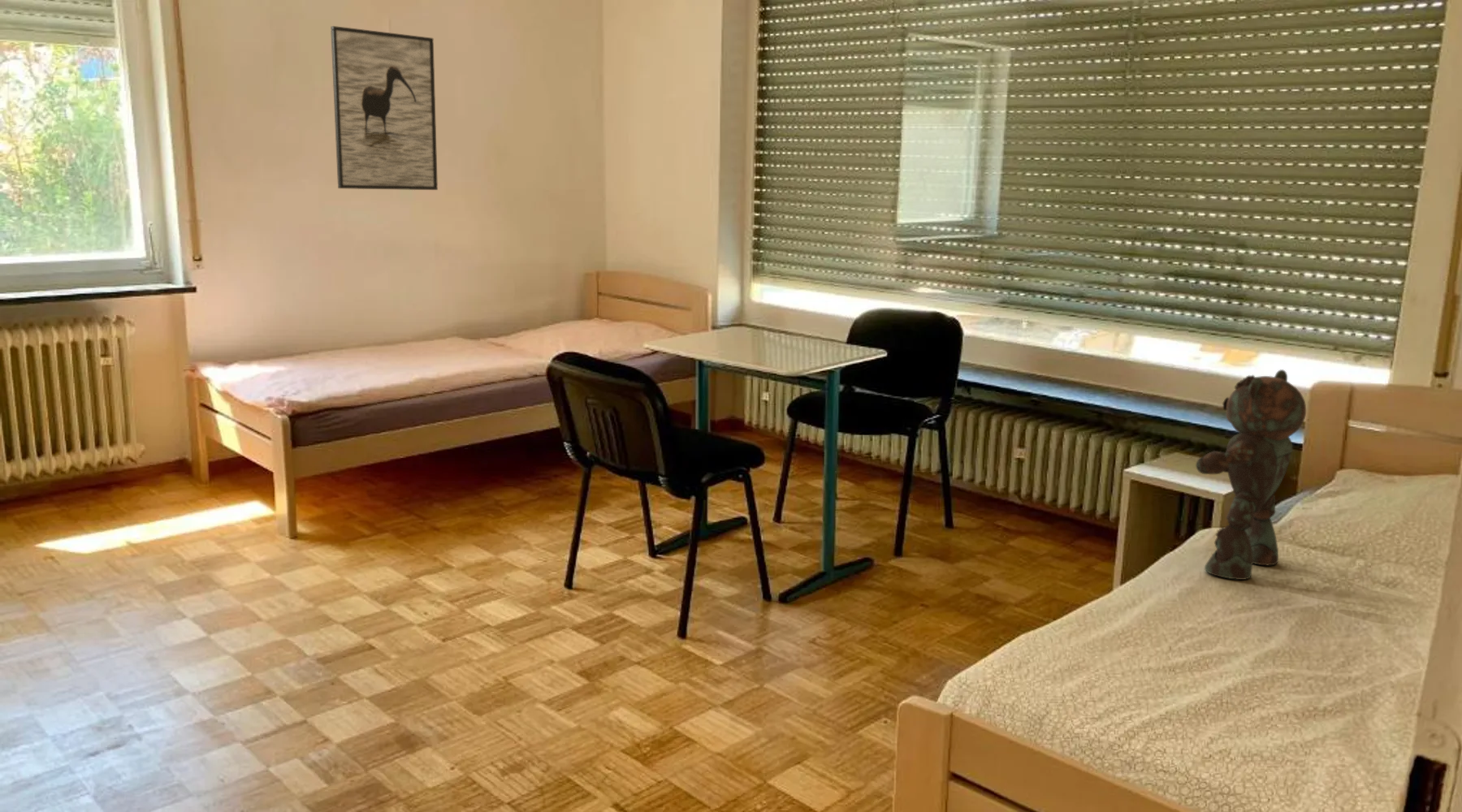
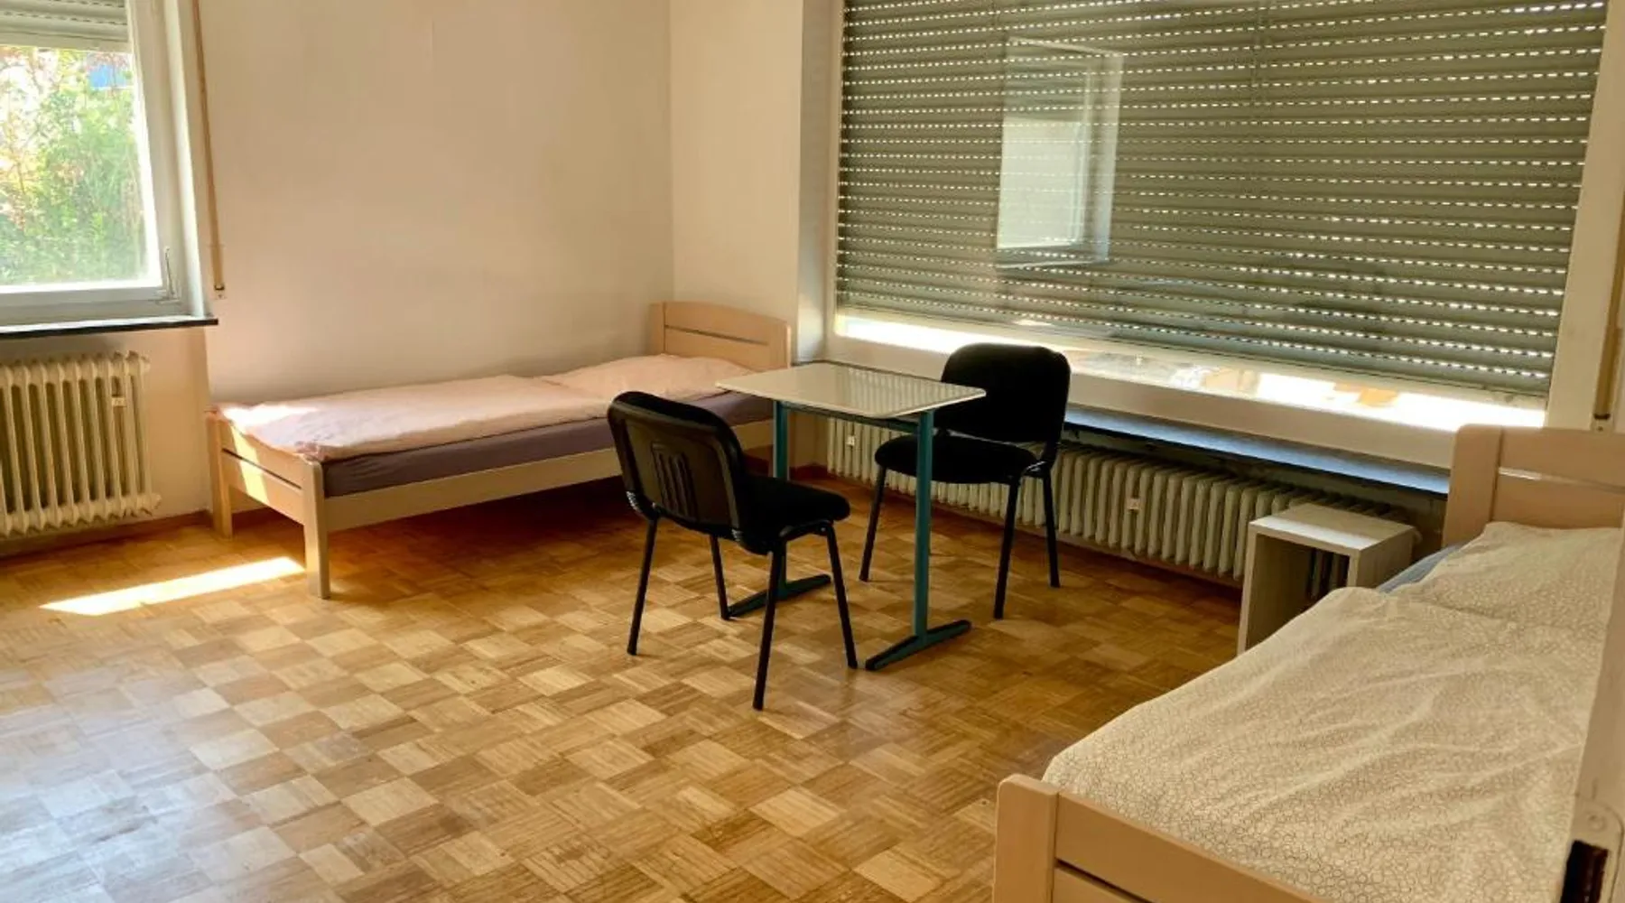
- teddy bear [1195,369,1307,581]
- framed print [330,25,439,191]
